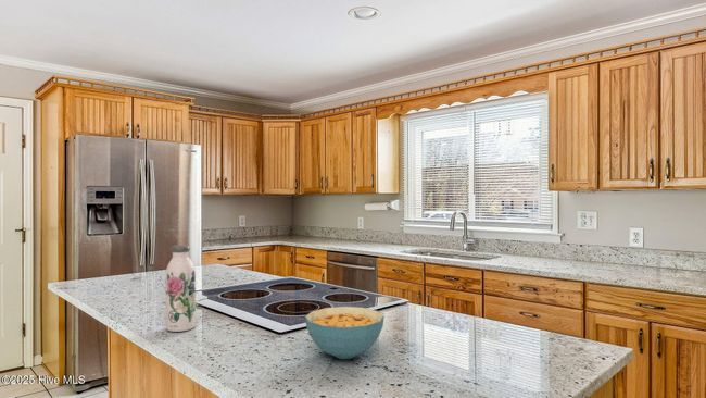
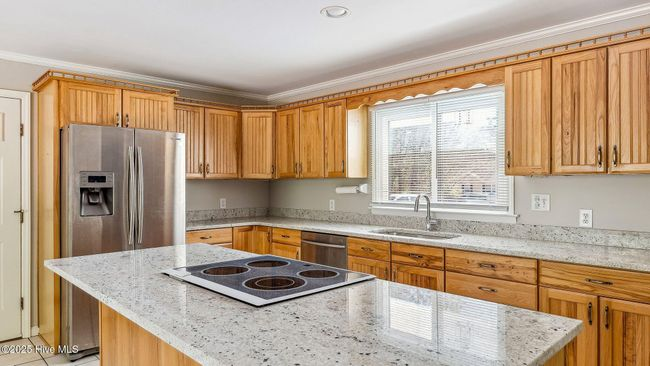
- water bottle [165,245,197,333]
- cereal bowl [304,306,386,360]
